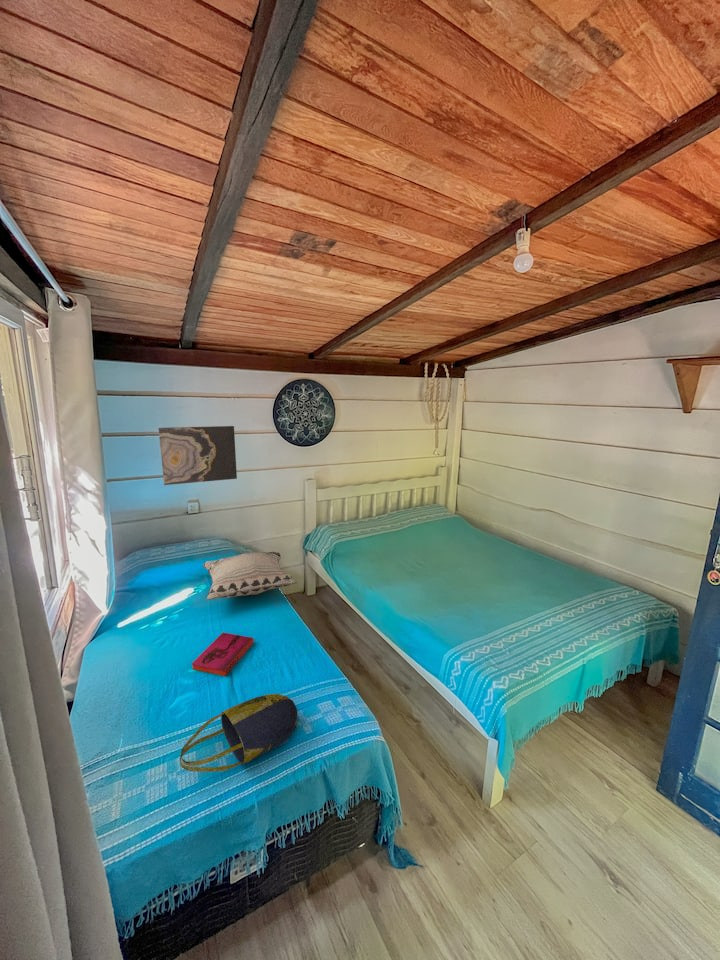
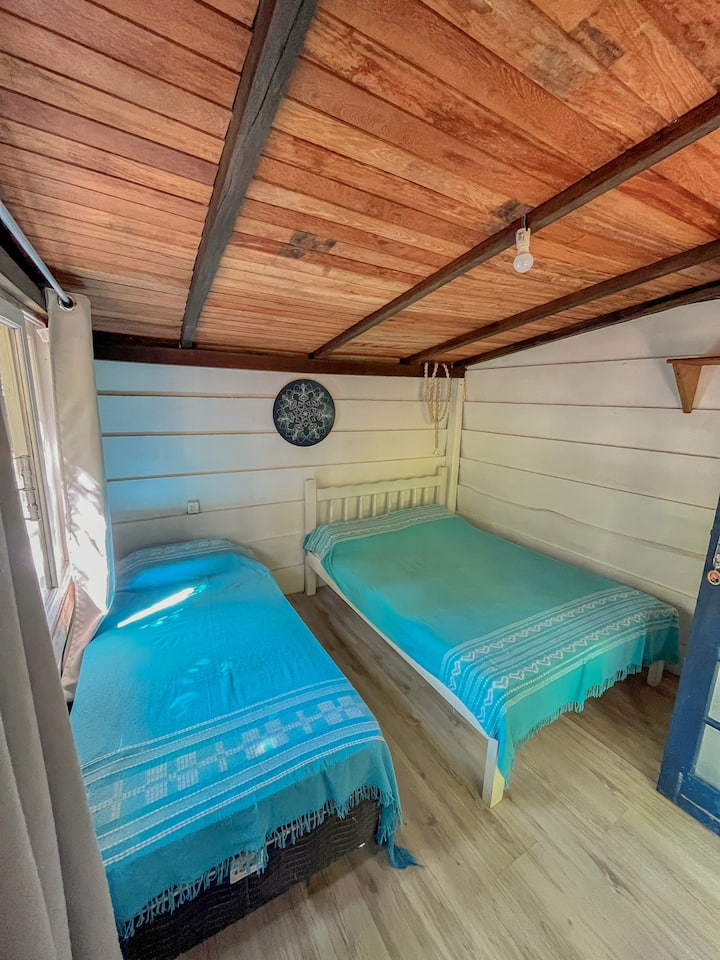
- wall art [158,425,238,486]
- tote bag [179,693,299,773]
- hardback book [191,631,255,677]
- decorative pillow [202,551,298,601]
